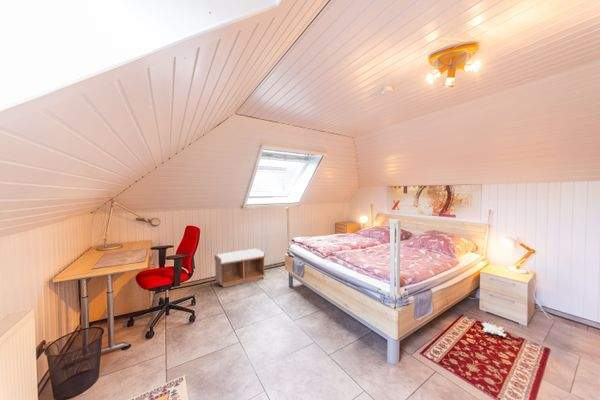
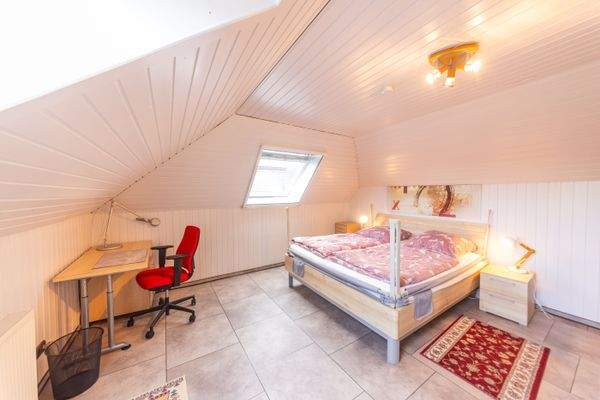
- bench [214,248,266,288]
- plush toy [479,321,507,343]
